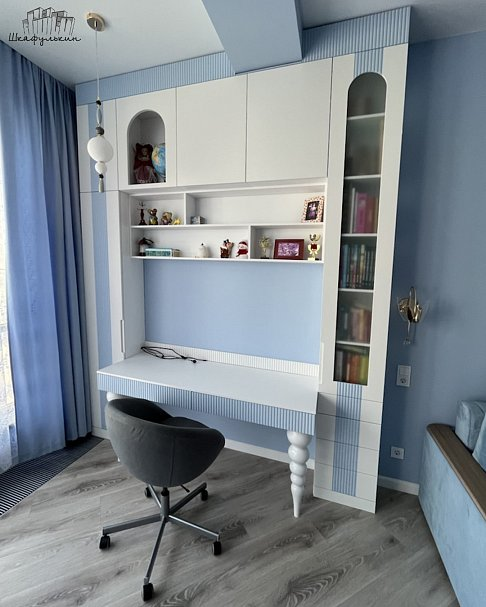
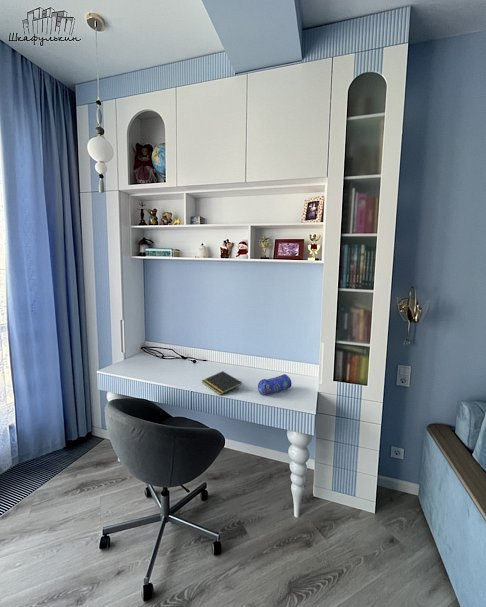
+ notepad [201,370,243,396]
+ pencil case [257,373,293,396]
